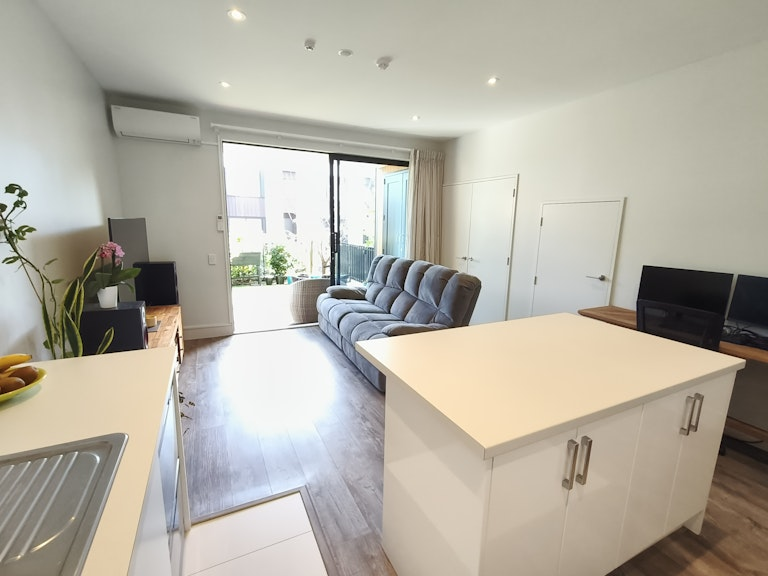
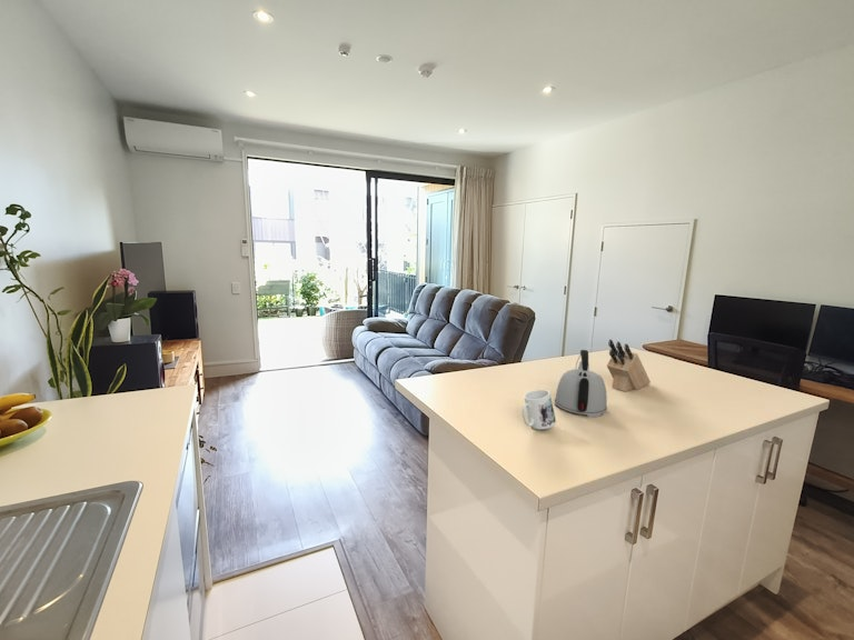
+ kettle [554,349,608,418]
+ mug [522,389,557,431]
+ knife block [606,339,652,392]
